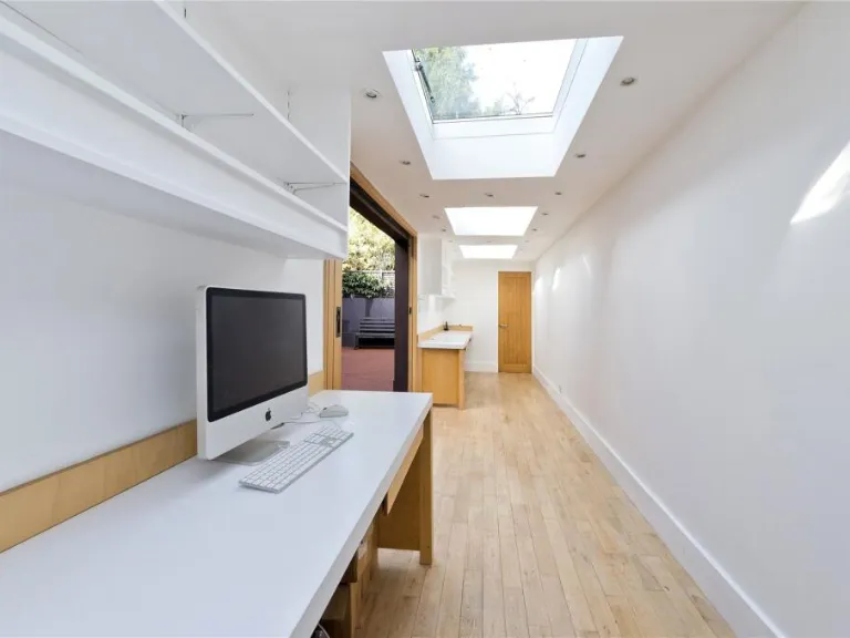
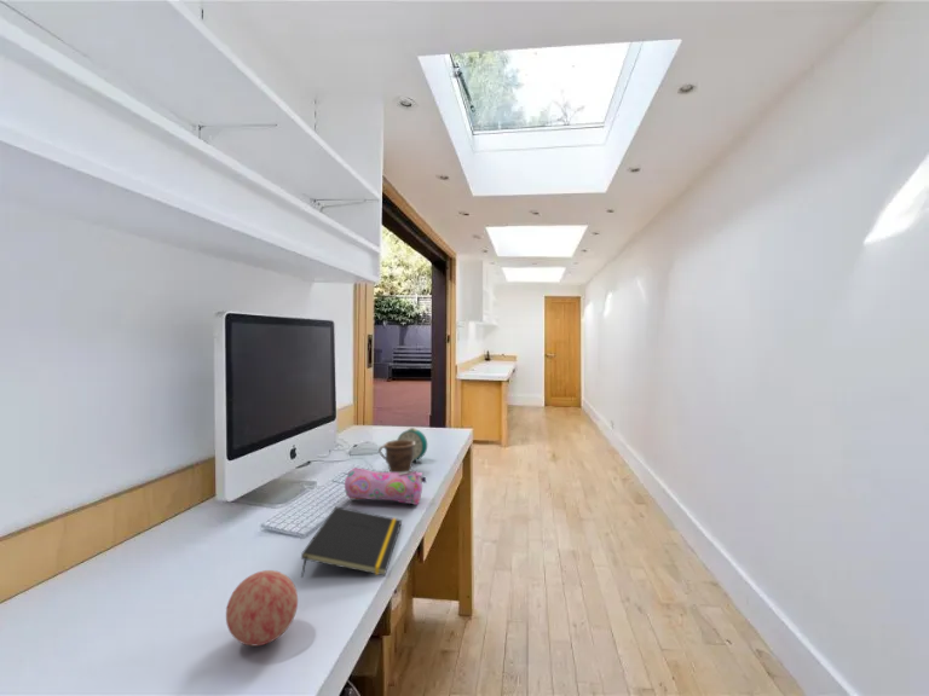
+ pencil case [344,466,427,506]
+ alarm clock [397,427,428,463]
+ notepad [300,505,403,579]
+ mug [379,439,415,472]
+ decorative ball [225,569,299,646]
